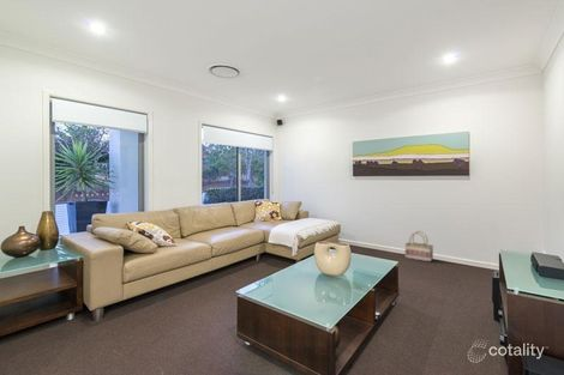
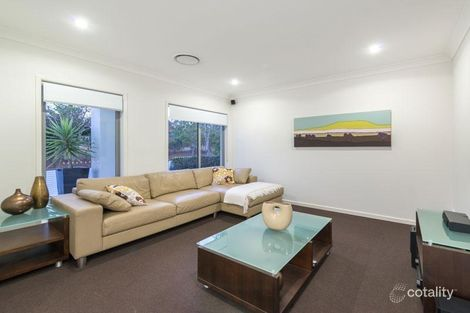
- basket [403,230,434,262]
